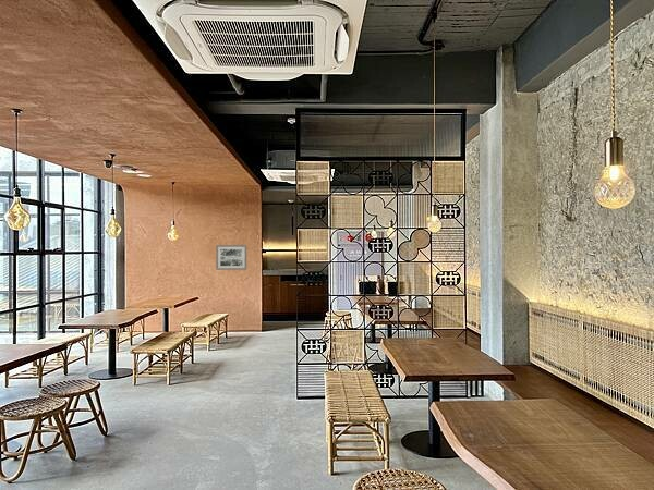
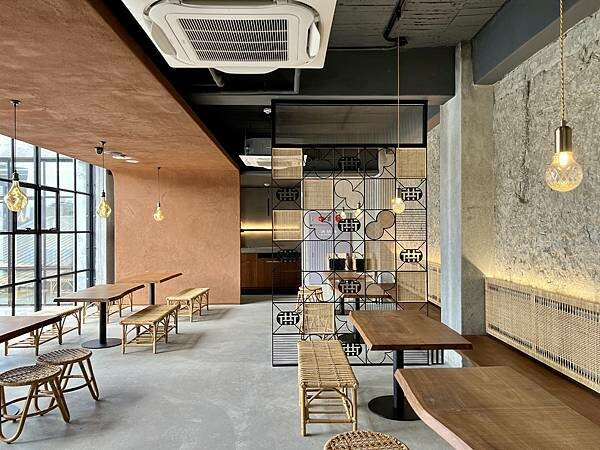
- wall art [215,244,247,271]
